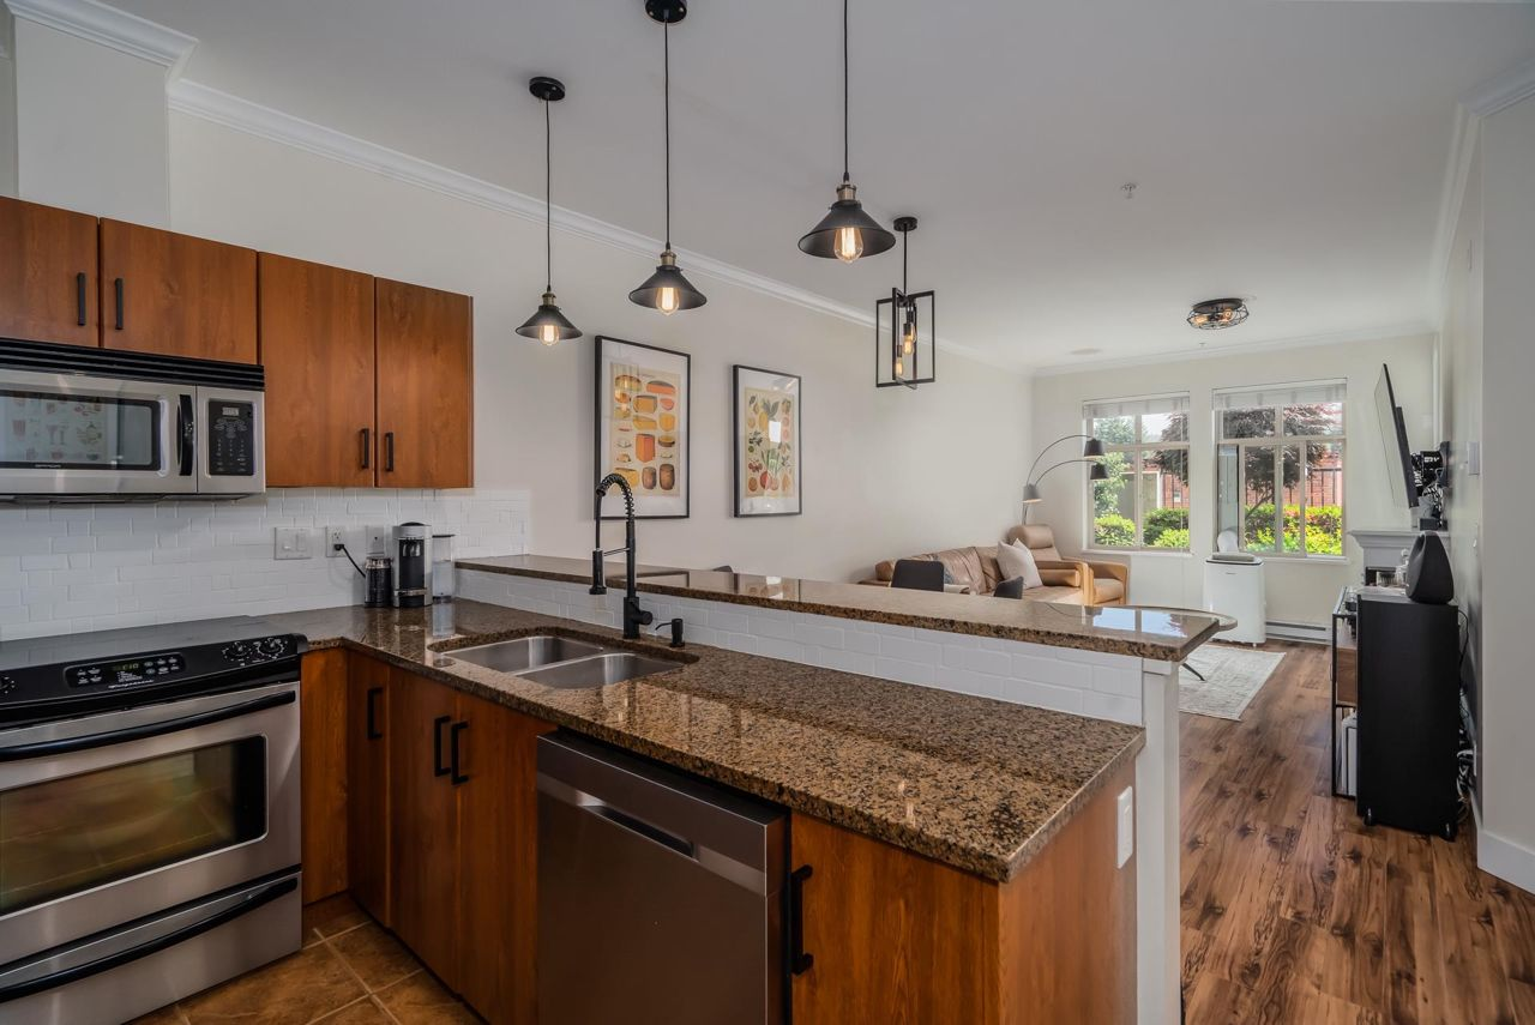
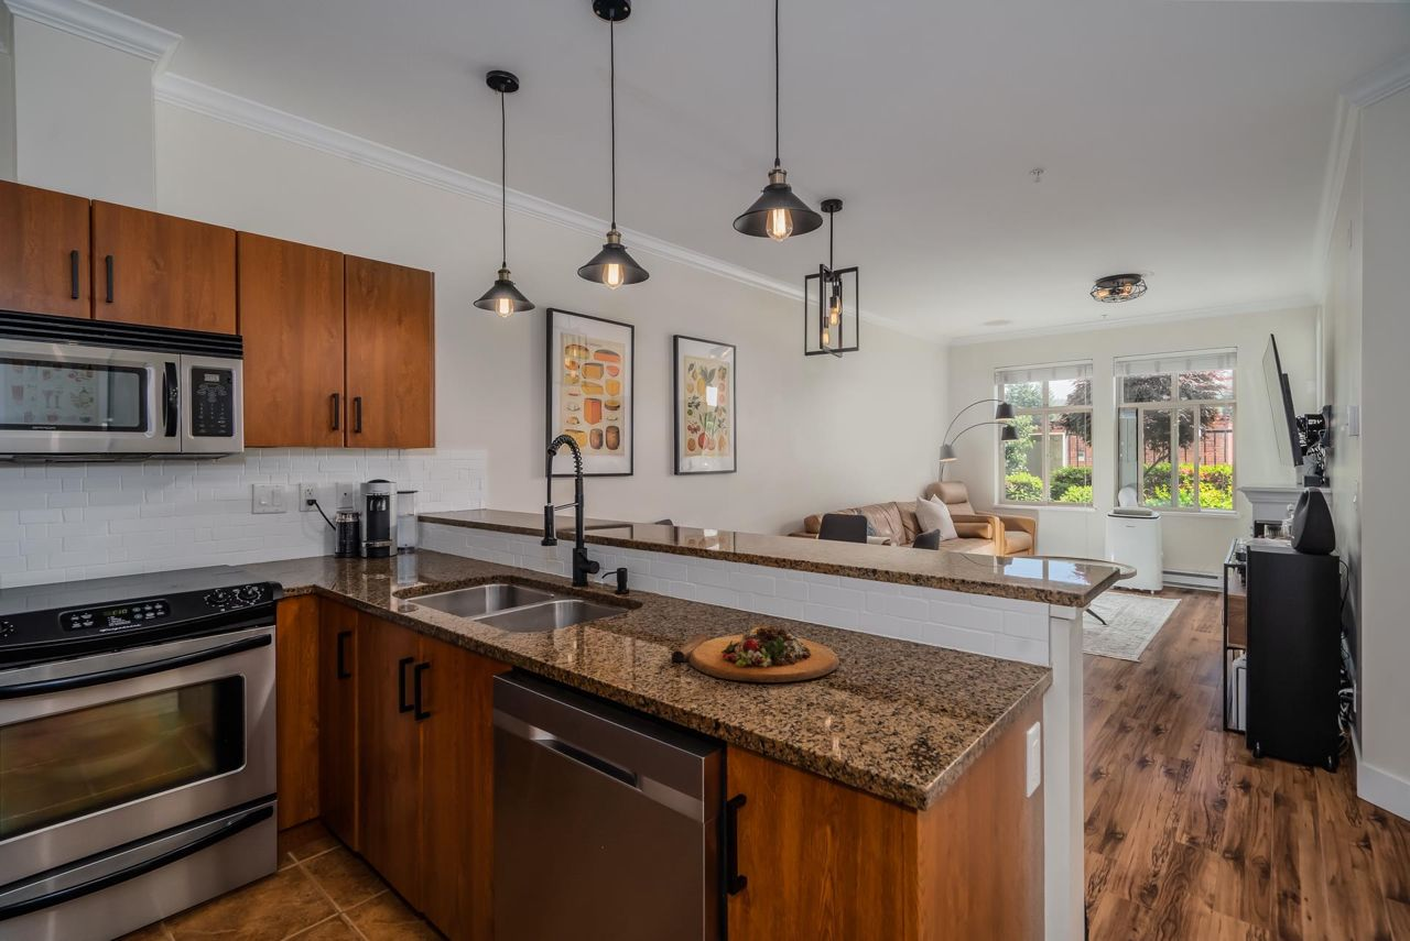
+ cutting board [670,625,840,683]
